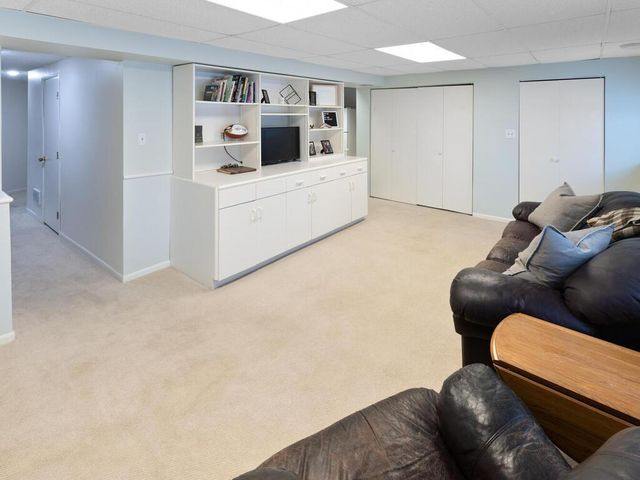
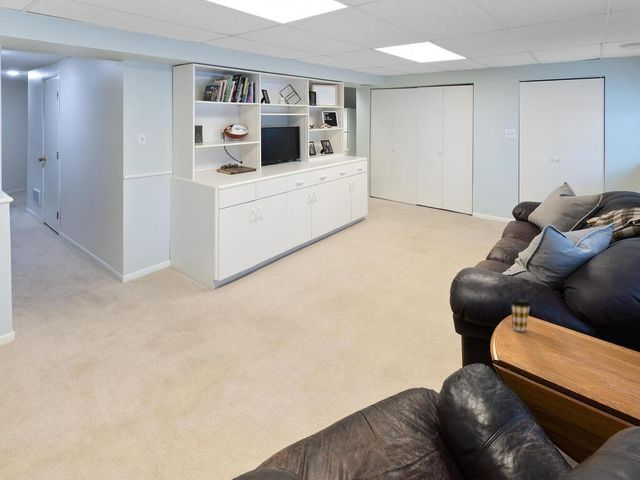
+ coffee cup [509,298,532,332]
